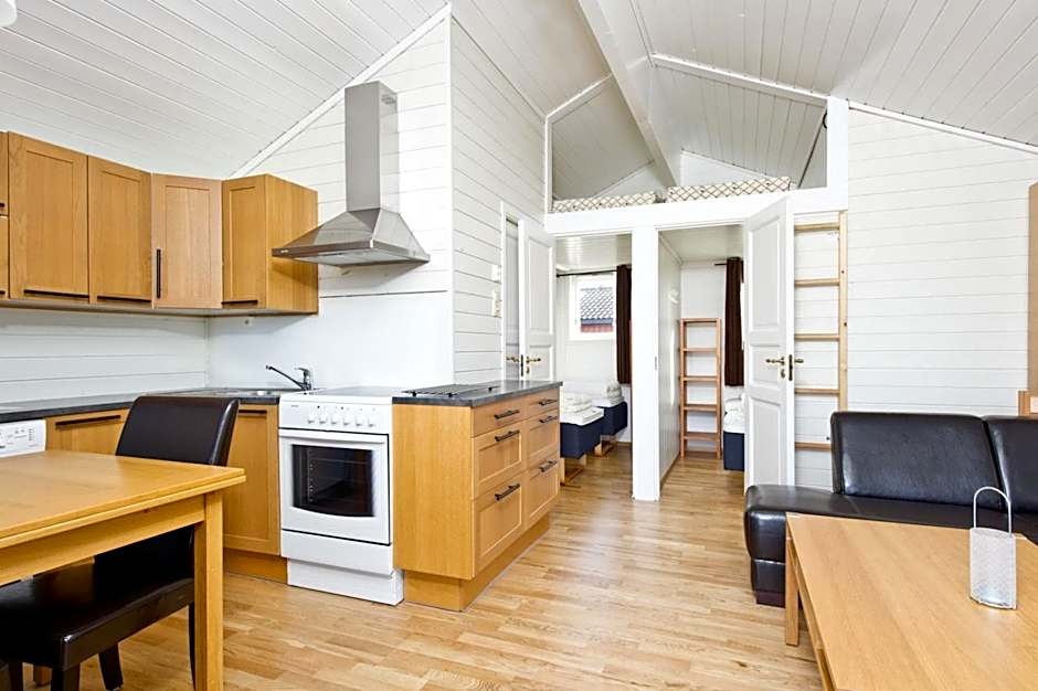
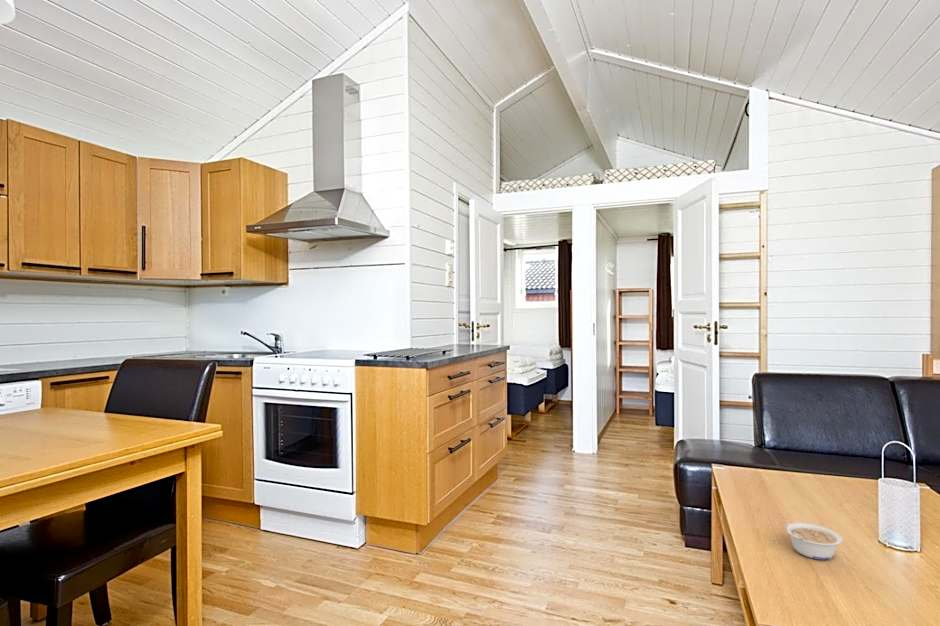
+ legume [784,521,843,561]
